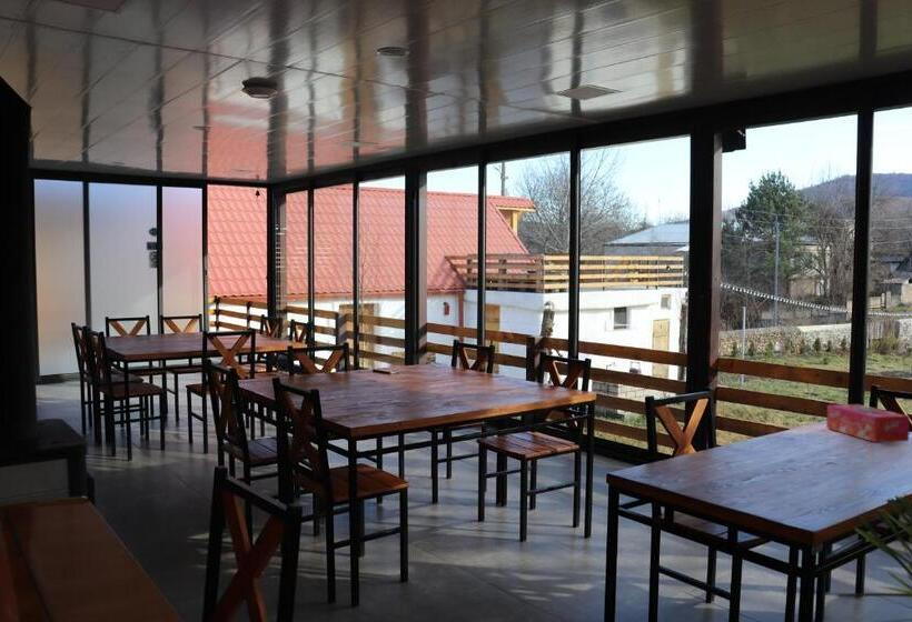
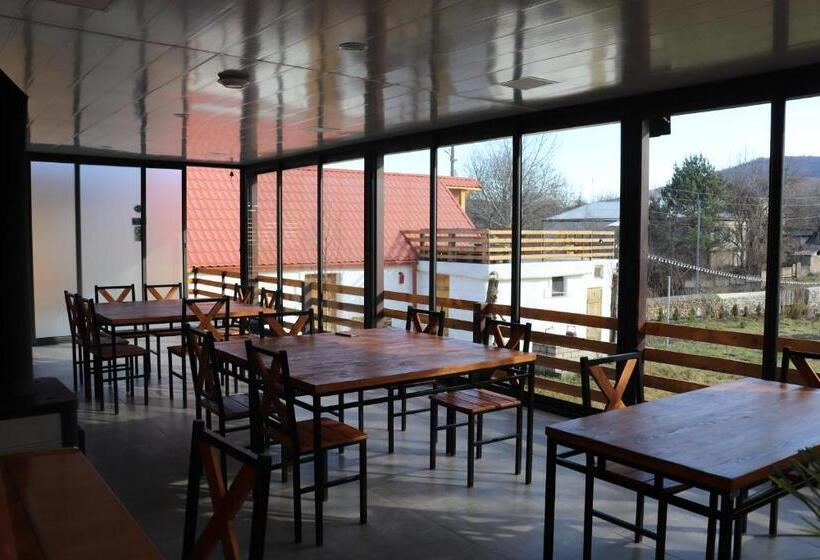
- tissue box [825,403,910,443]
